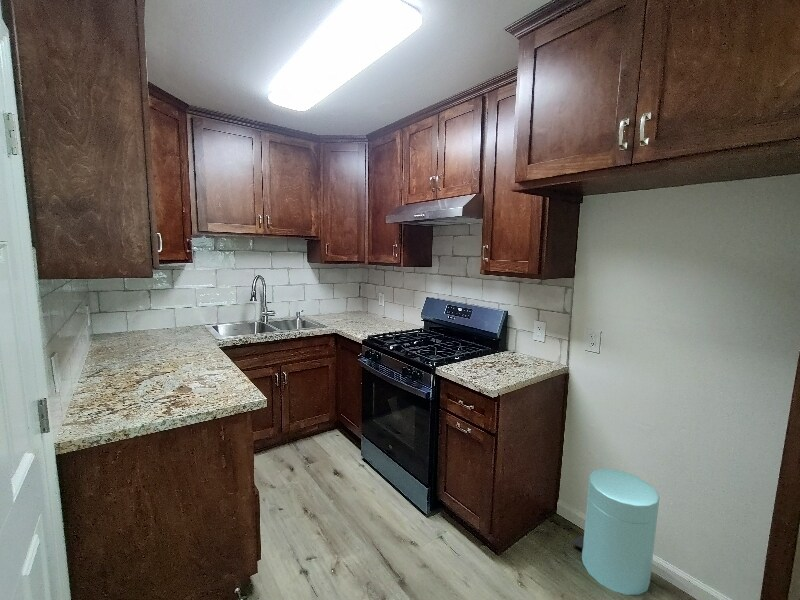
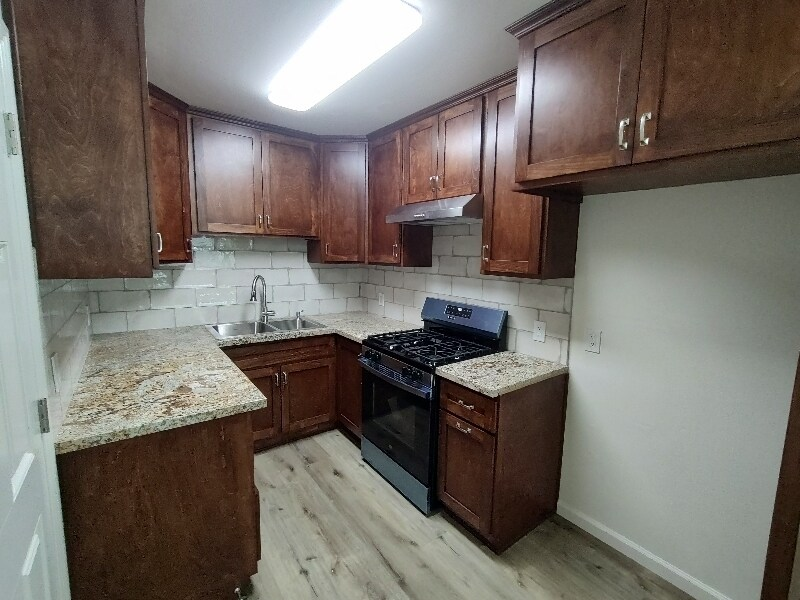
- trash can [571,468,660,596]
